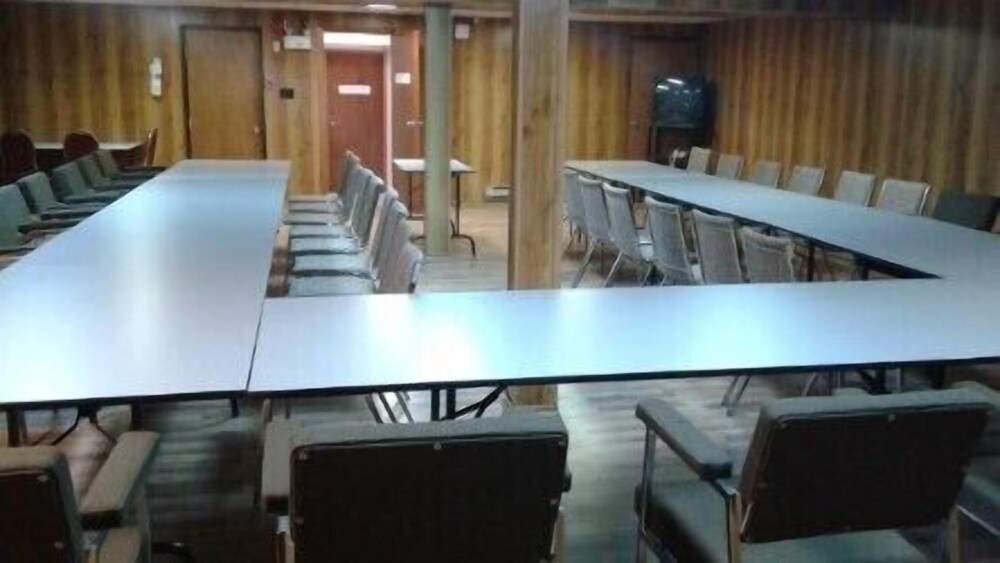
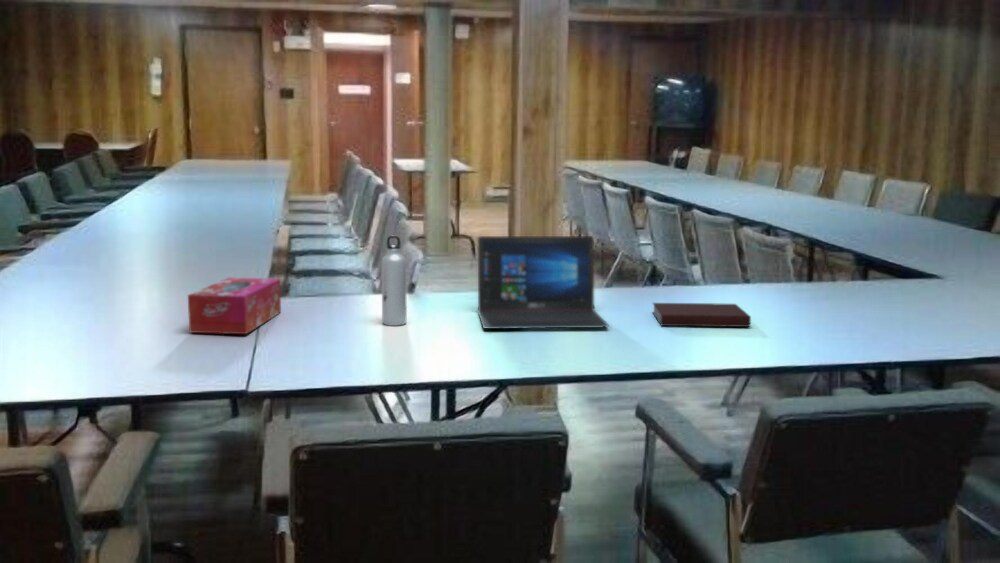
+ laptop [477,235,610,330]
+ tissue box [187,277,282,335]
+ notebook [651,302,752,328]
+ water bottle [381,234,408,327]
